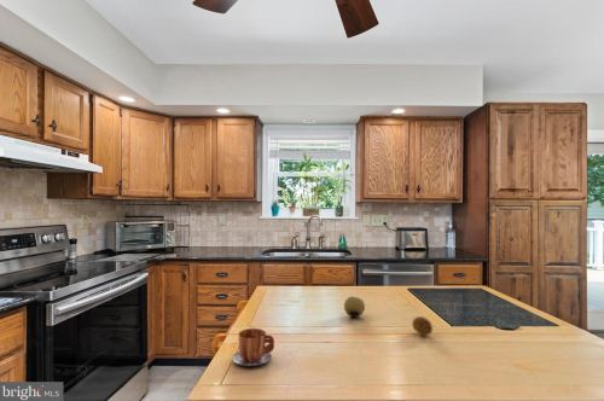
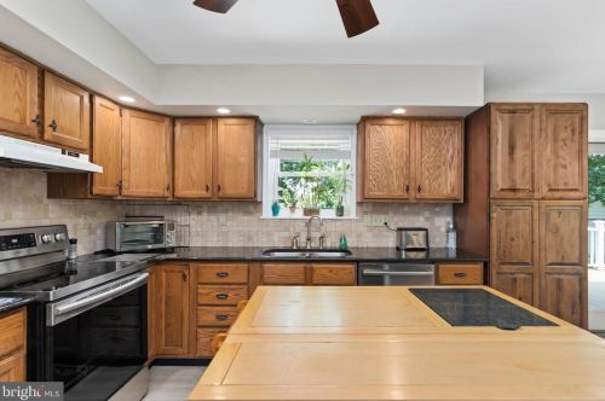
- fruit [411,315,434,337]
- mug [231,327,275,367]
- fruit [343,295,366,319]
